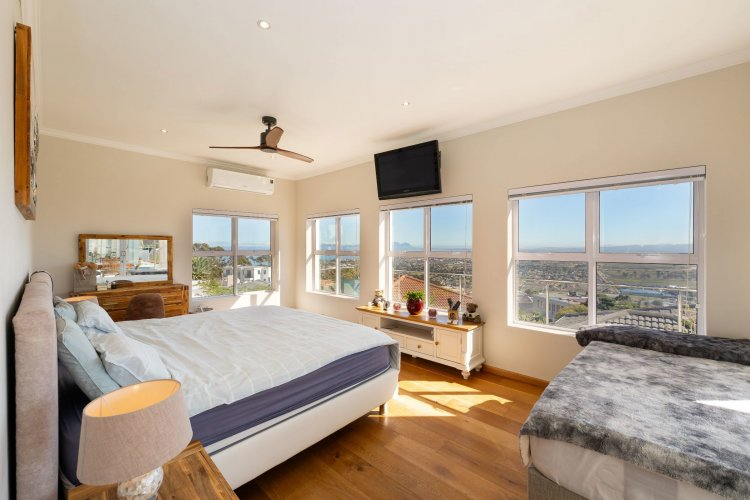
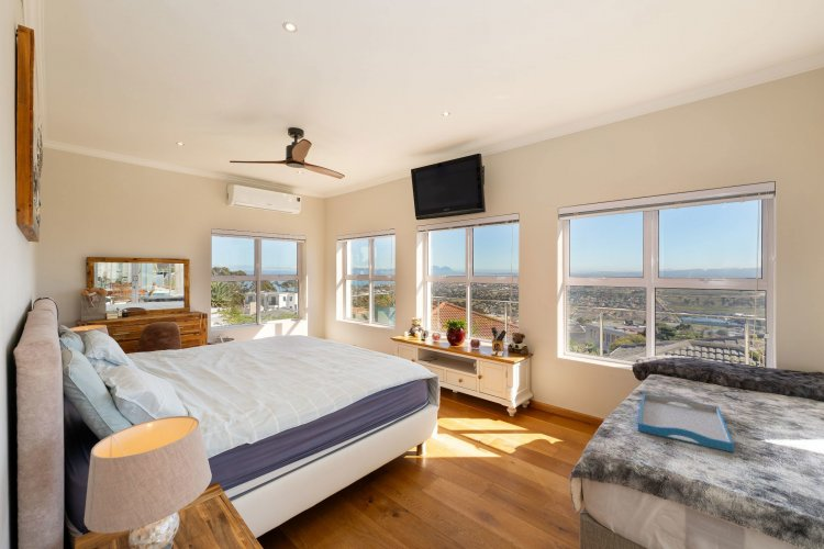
+ tray [637,392,735,453]
